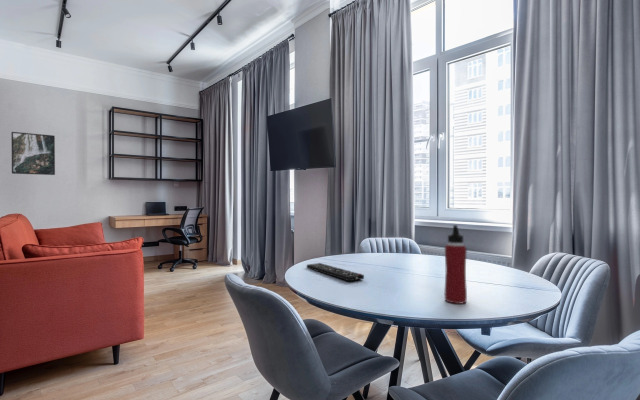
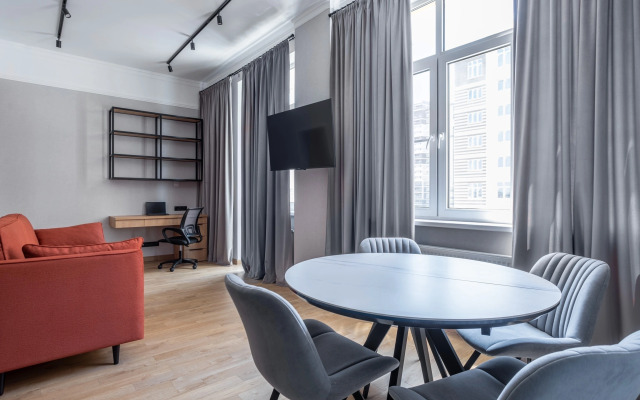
- remote control [306,262,365,282]
- water bottle [444,224,468,305]
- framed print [10,131,56,176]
